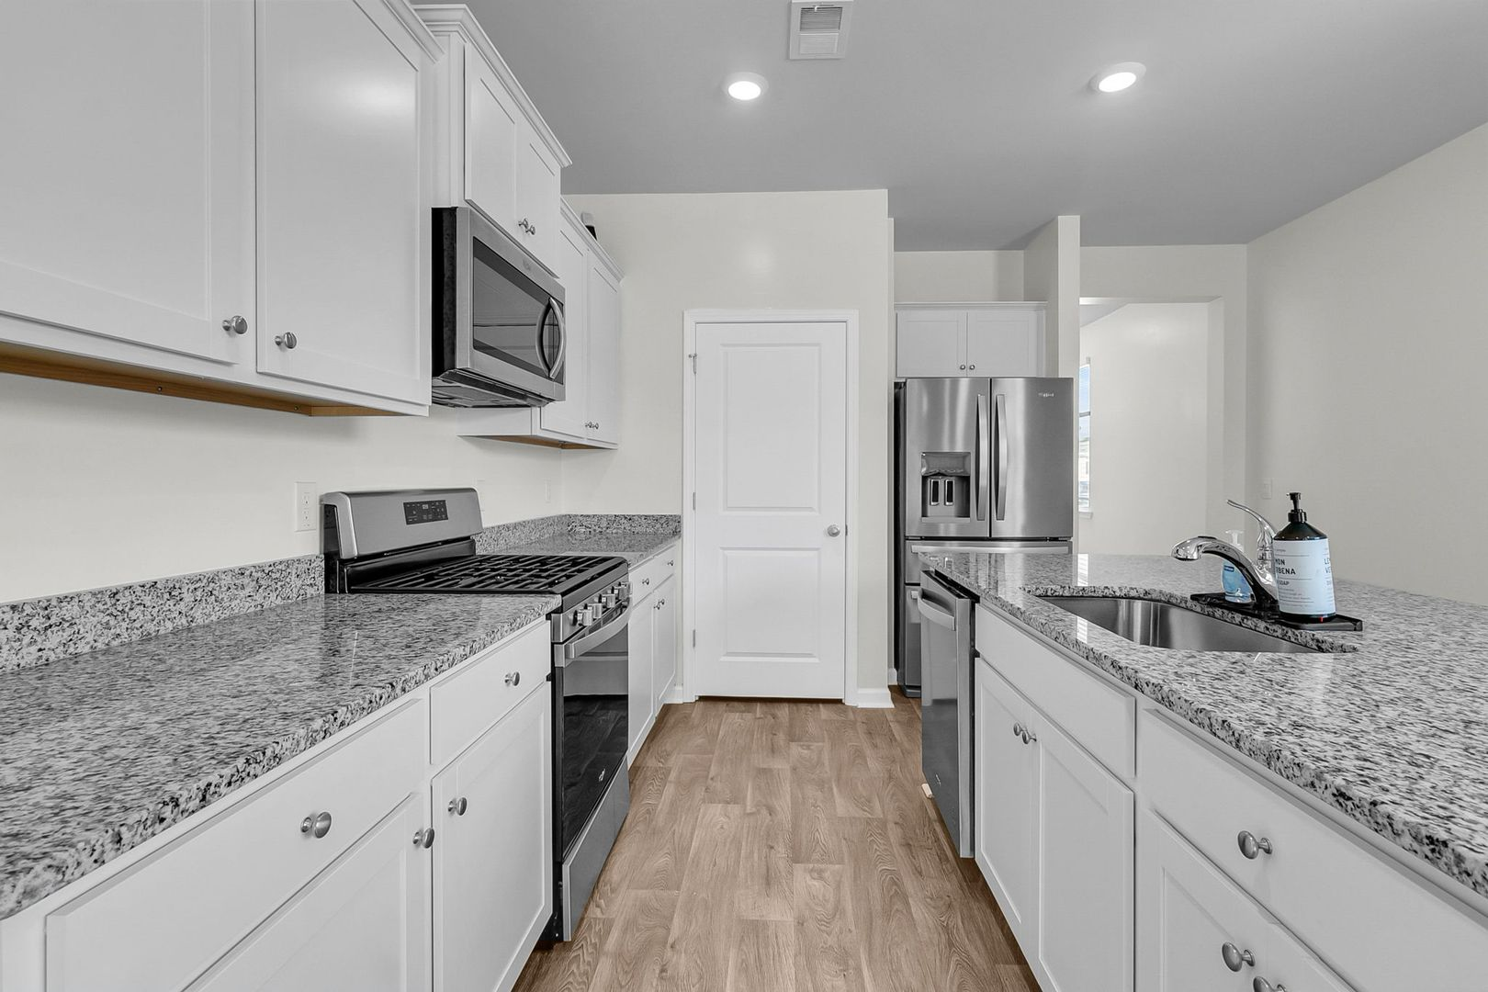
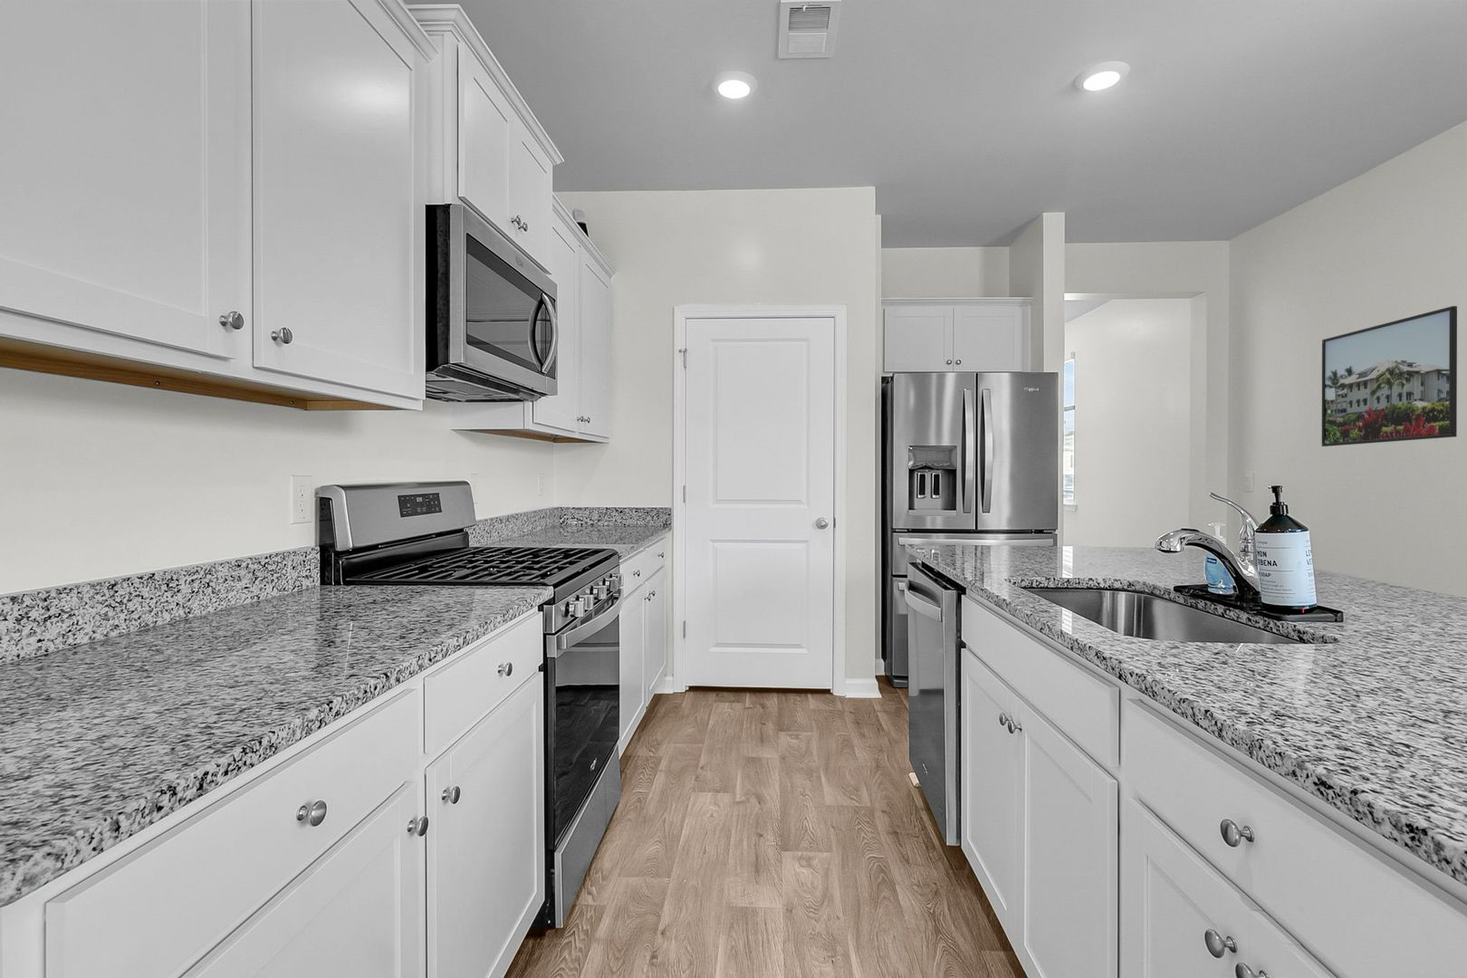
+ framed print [1321,306,1458,448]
